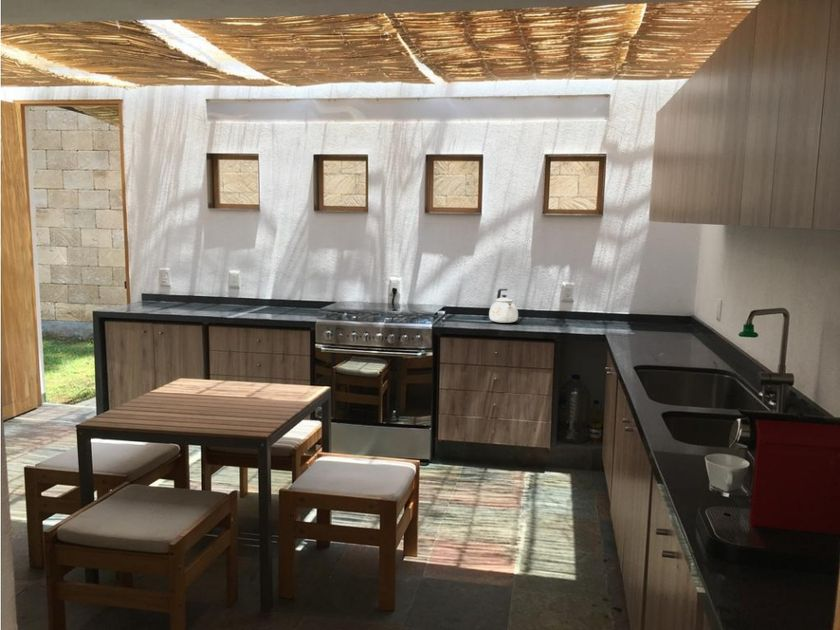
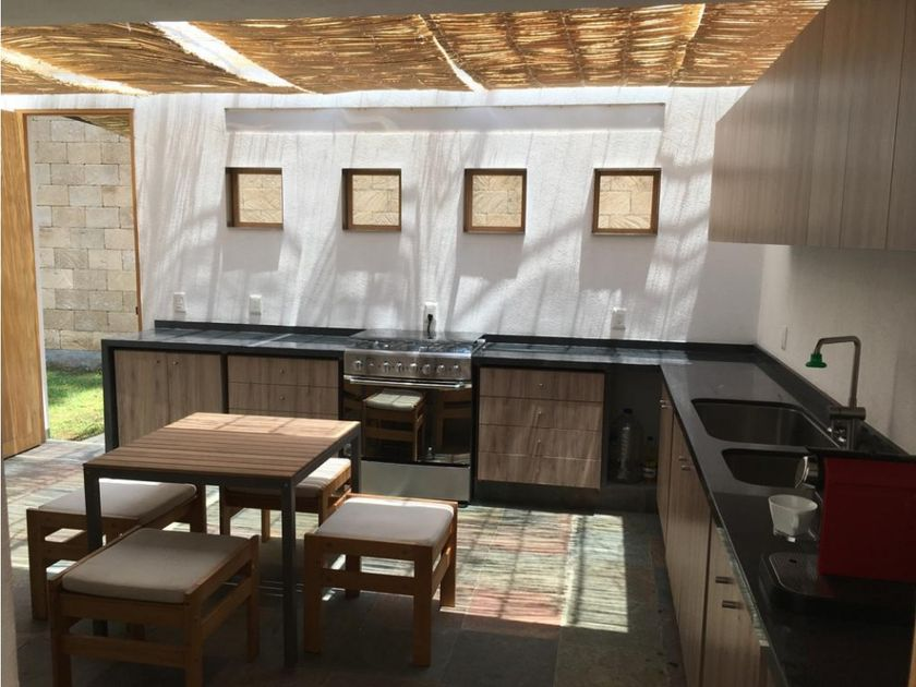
- kettle [488,288,519,324]
